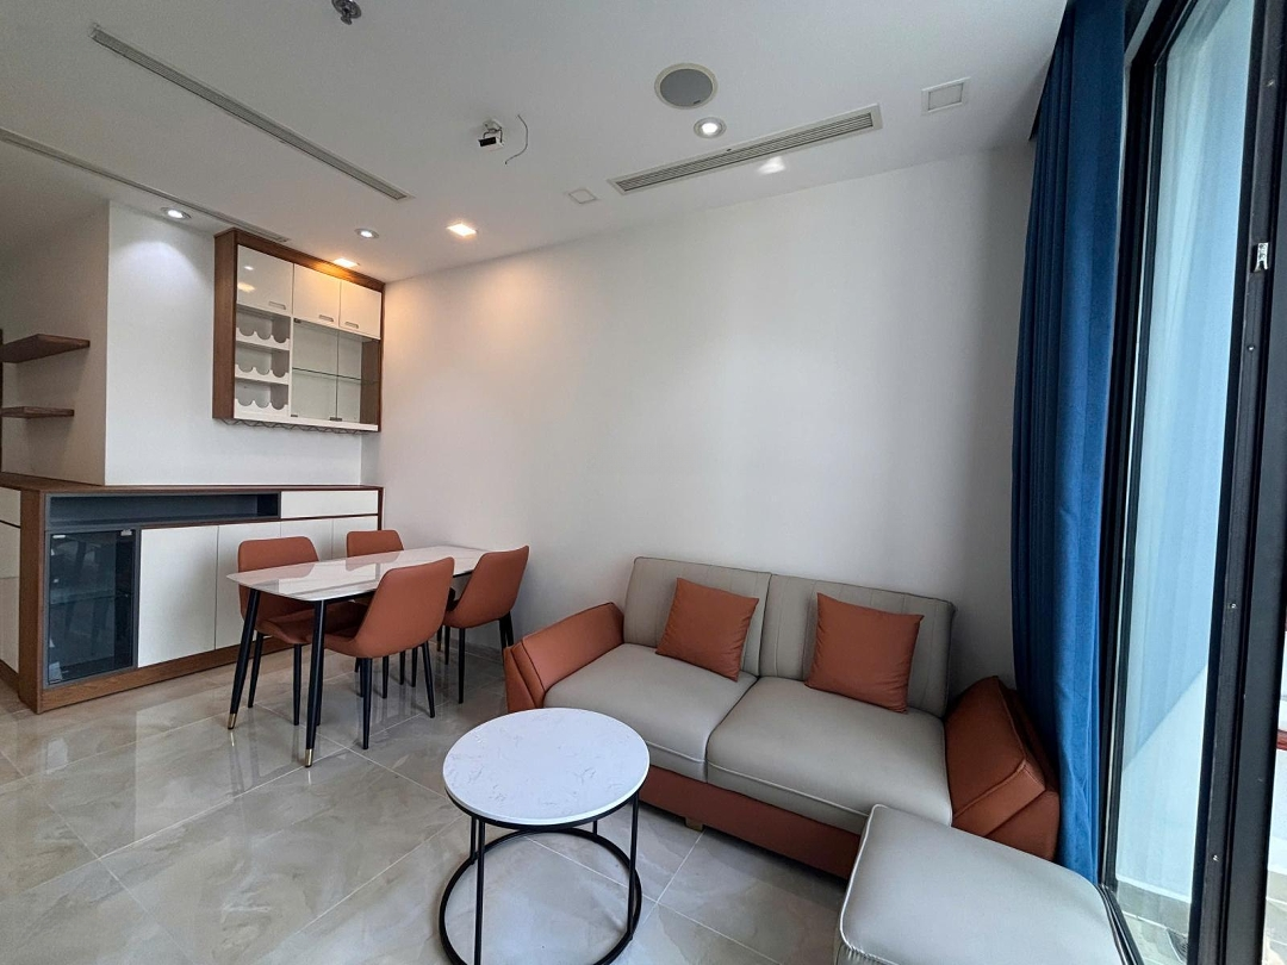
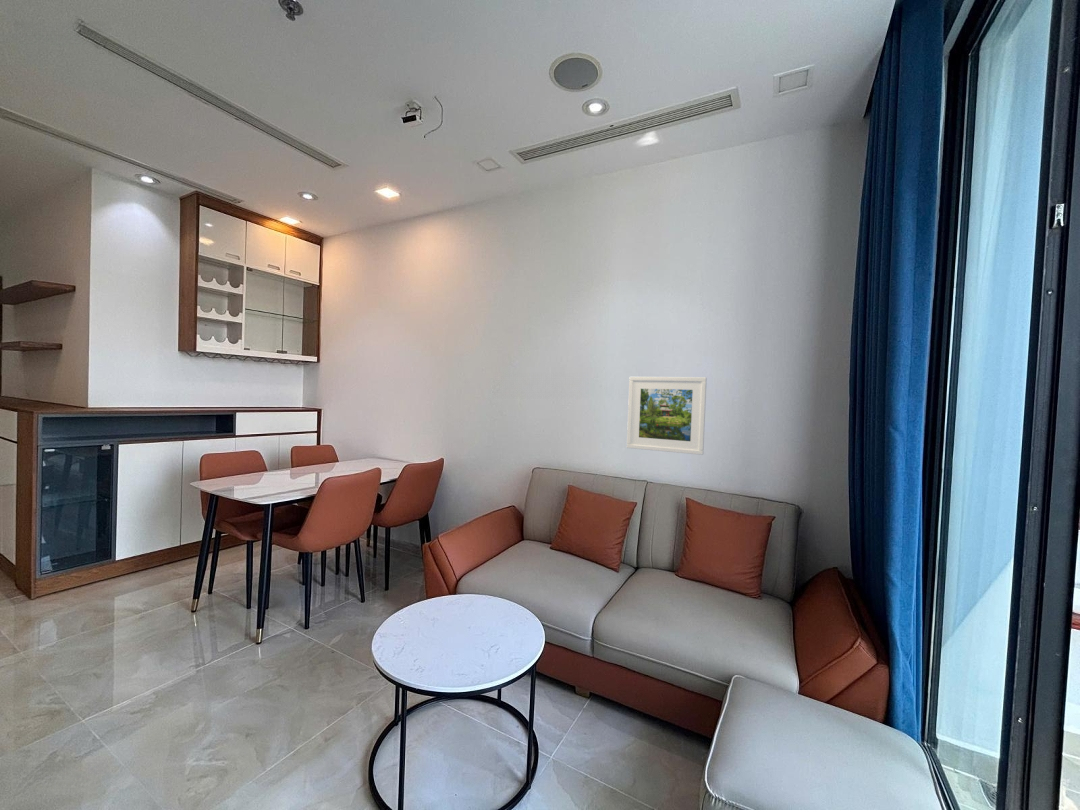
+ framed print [626,376,708,456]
